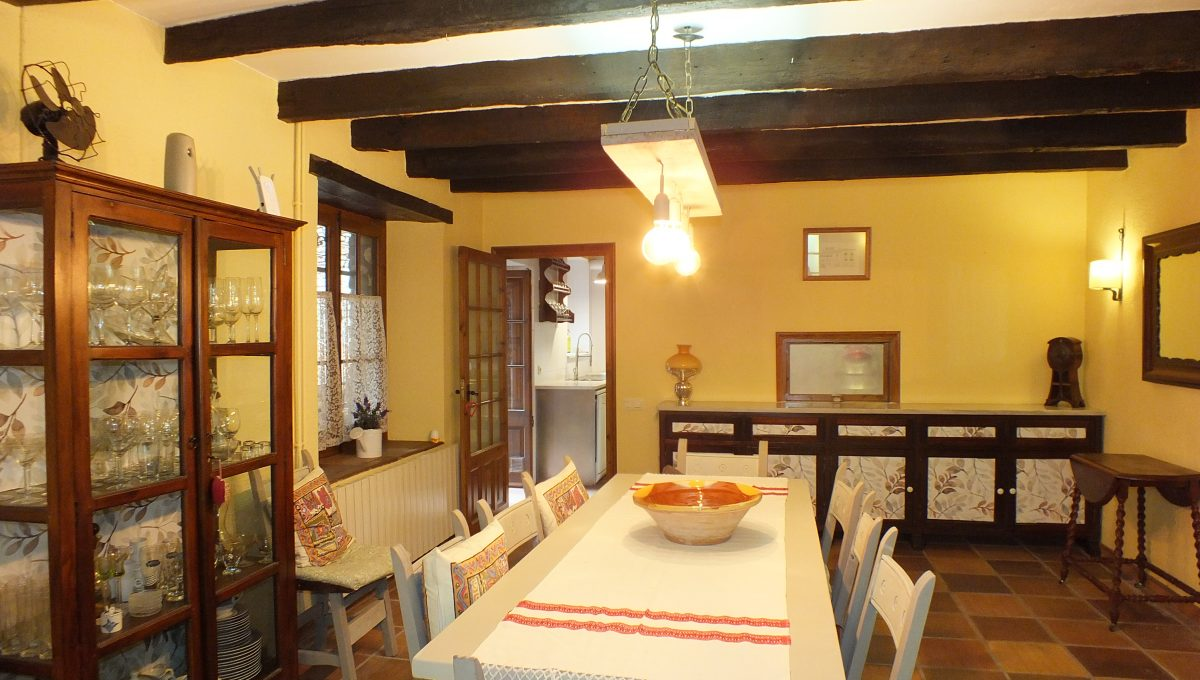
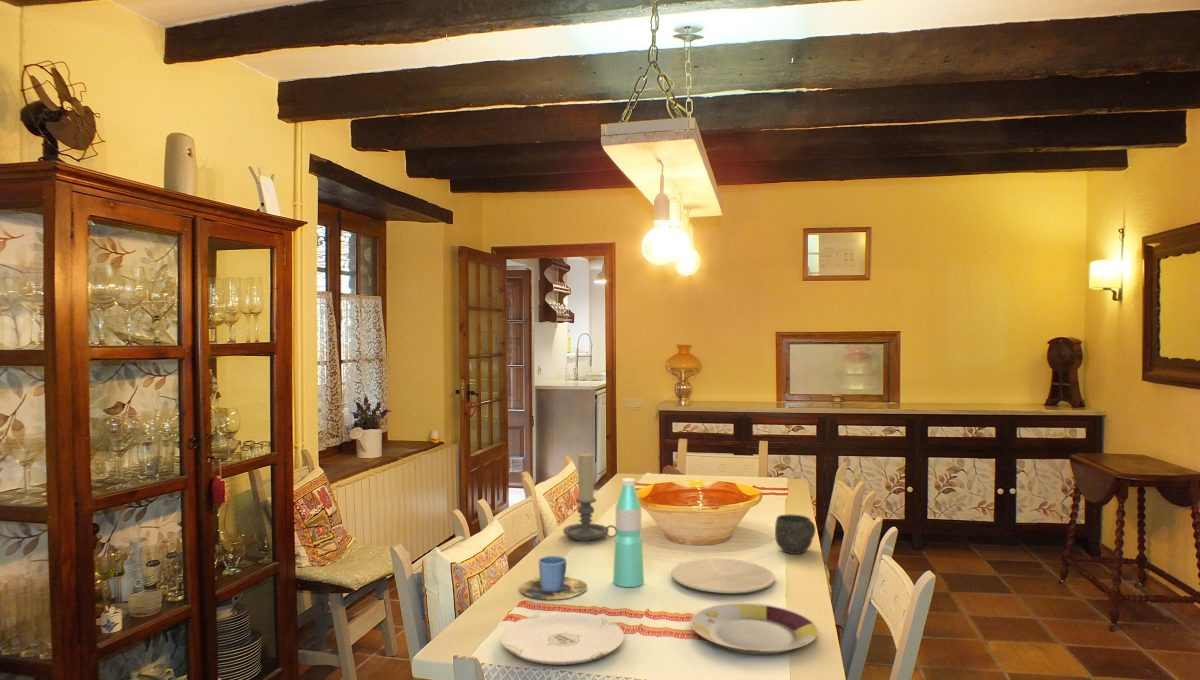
+ plate [670,557,776,594]
+ candle holder [562,452,617,541]
+ plate [690,602,819,655]
+ mug [774,513,816,555]
+ cup [519,555,588,600]
+ plate [499,611,625,666]
+ water bottle [612,477,645,588]
